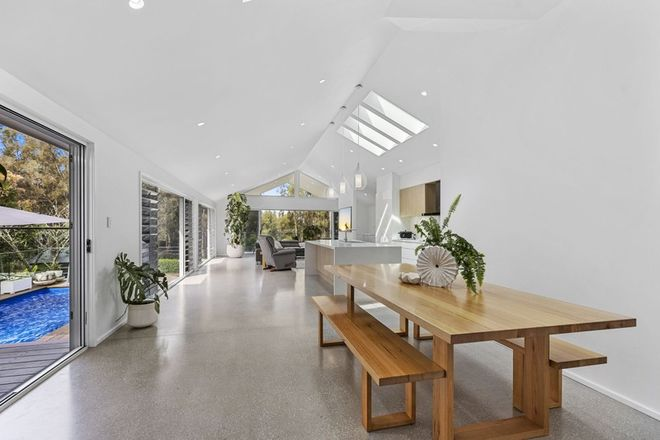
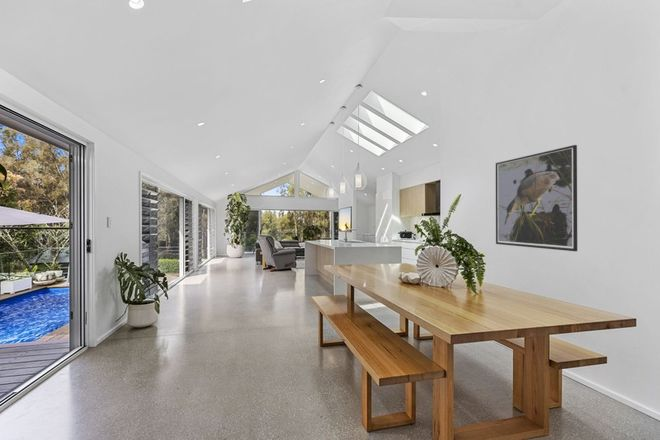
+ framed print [495,144,578,252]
